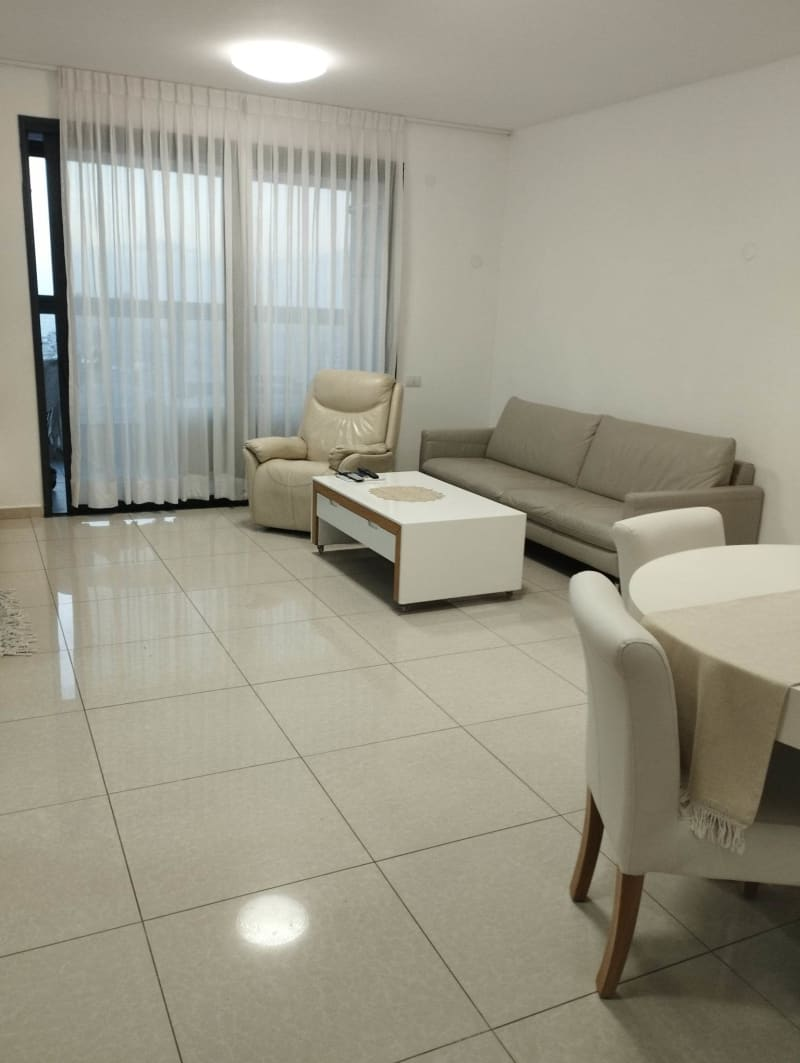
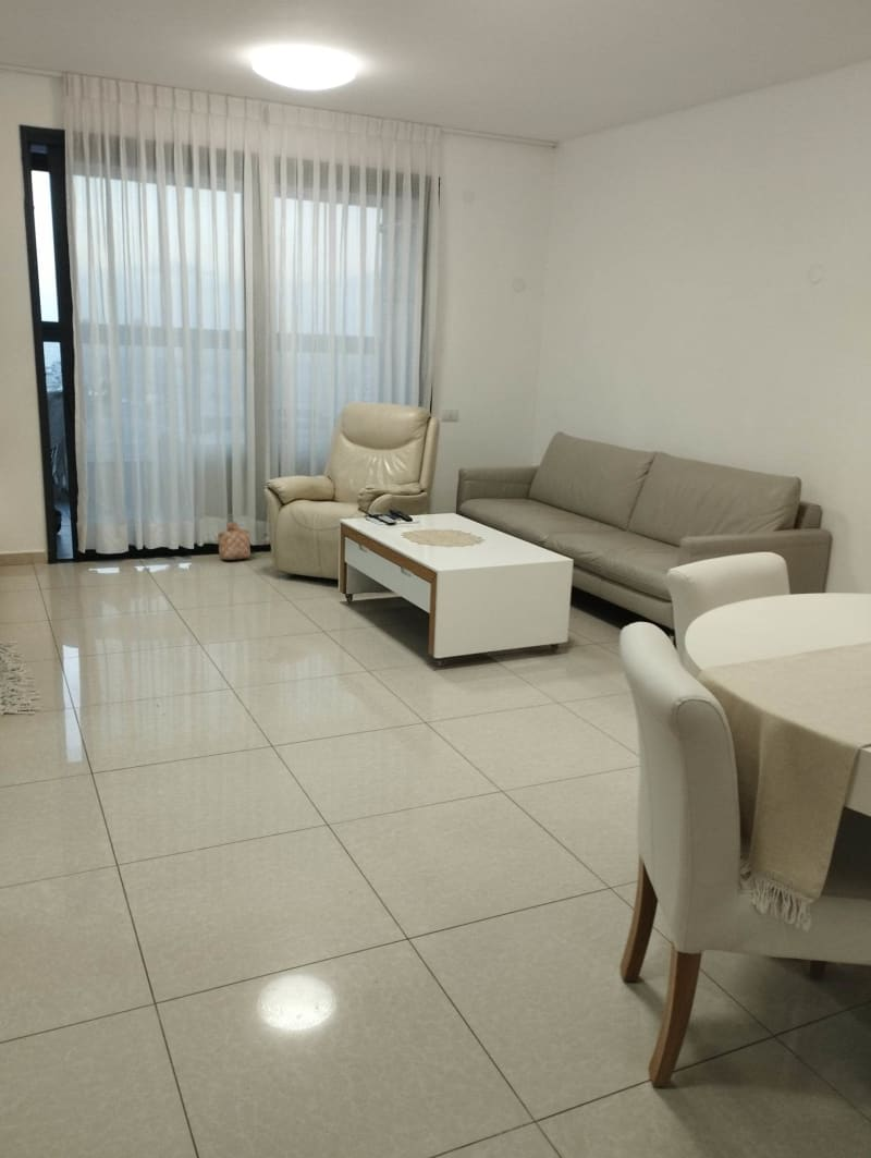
+ basket [217,521,252,561]
